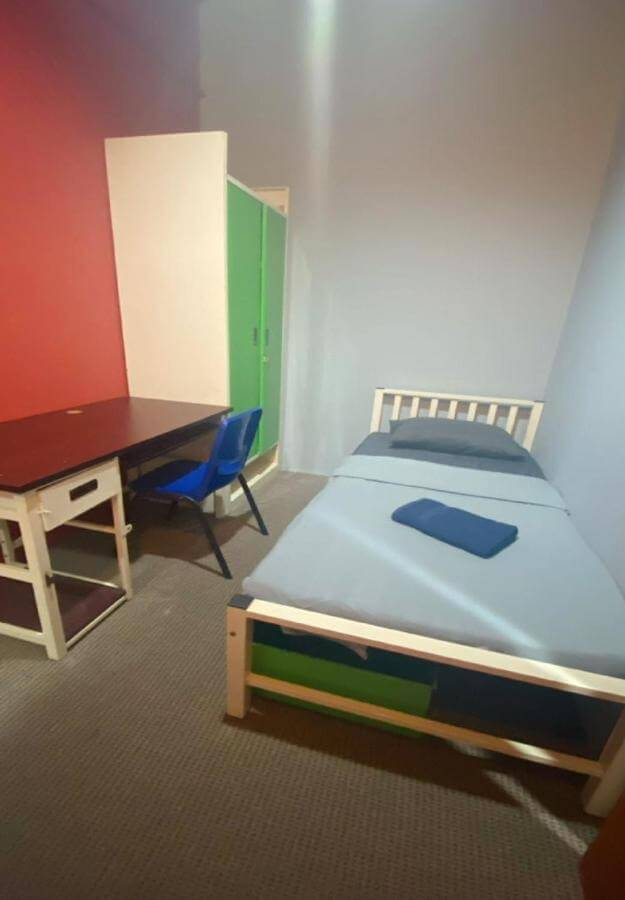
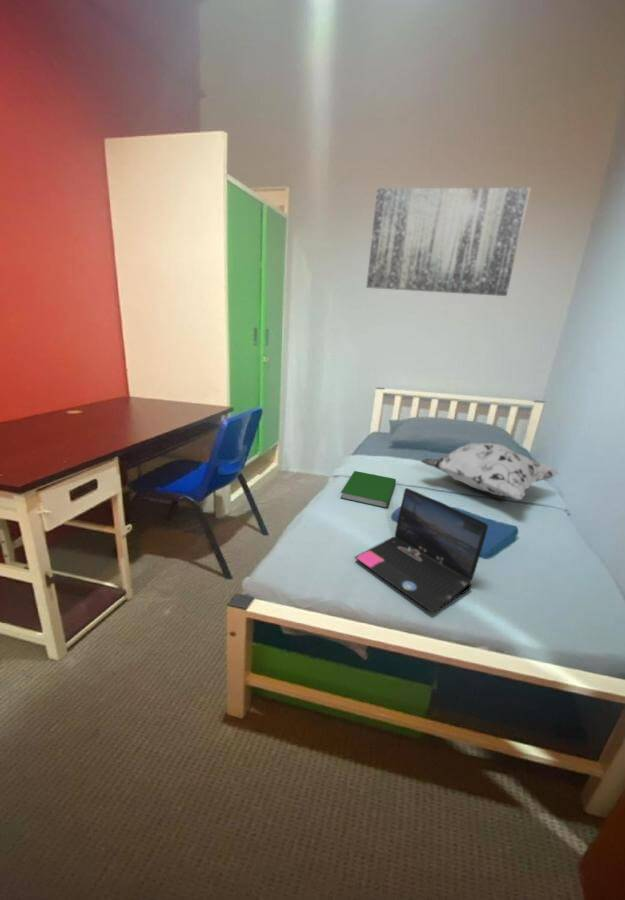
+ wall art [365,187,532,297]
+ laptop [354,487,489,613]
+ decorative pillow [419,442,560,501]
+ hardcover book [340,470,397,509]
